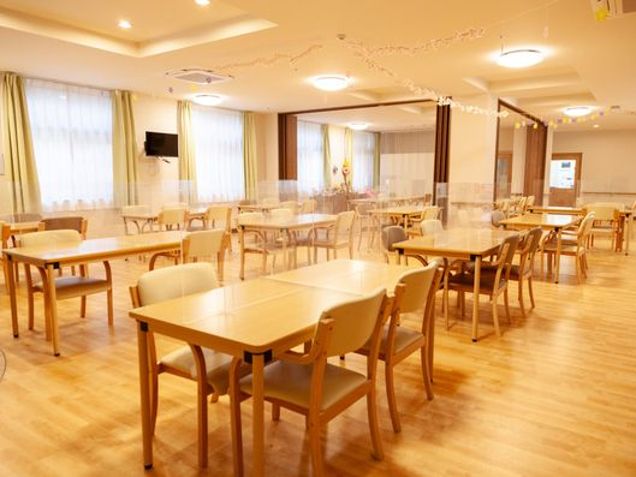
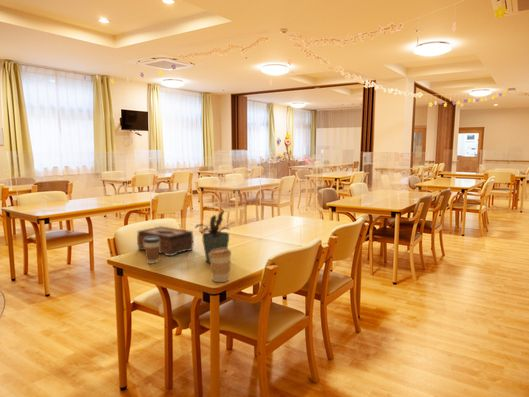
+ coffee cup [144,237,160,265]
+ coffee cup [209,248,232,283]
+ tissue box [136,225,194,257]
+ potted plant [194,210,236,264]
